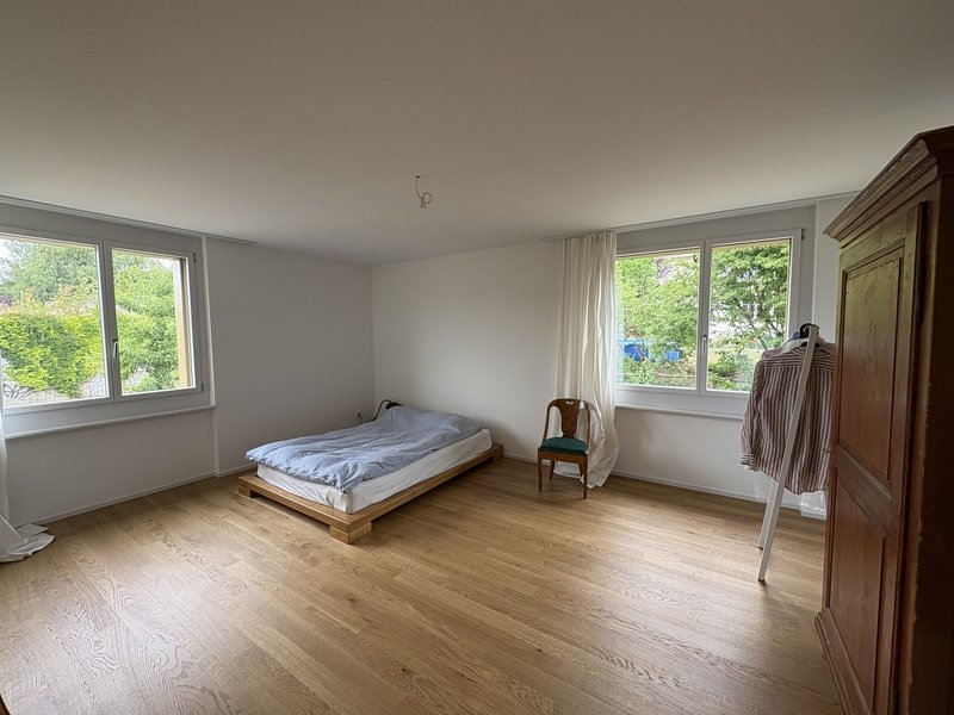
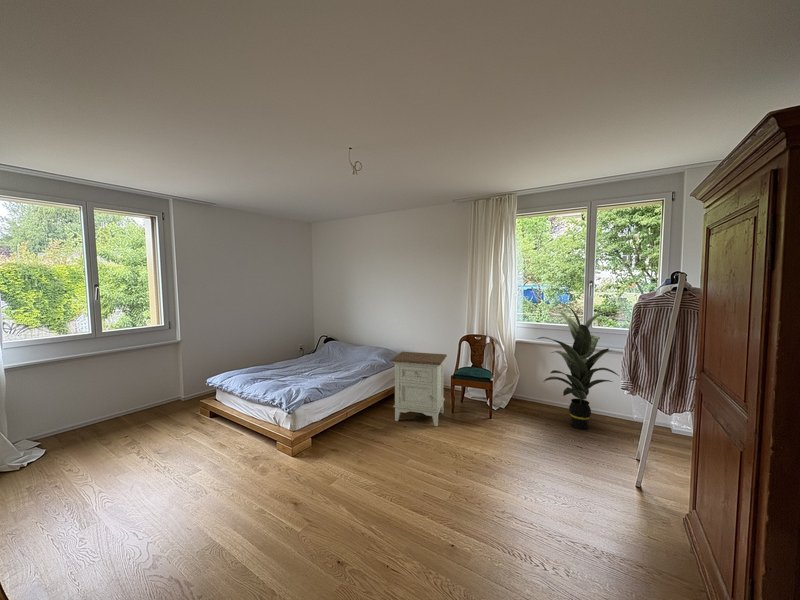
+ indoor plant [536,303,620,430]
+ nightstand [389,351,448,427]
